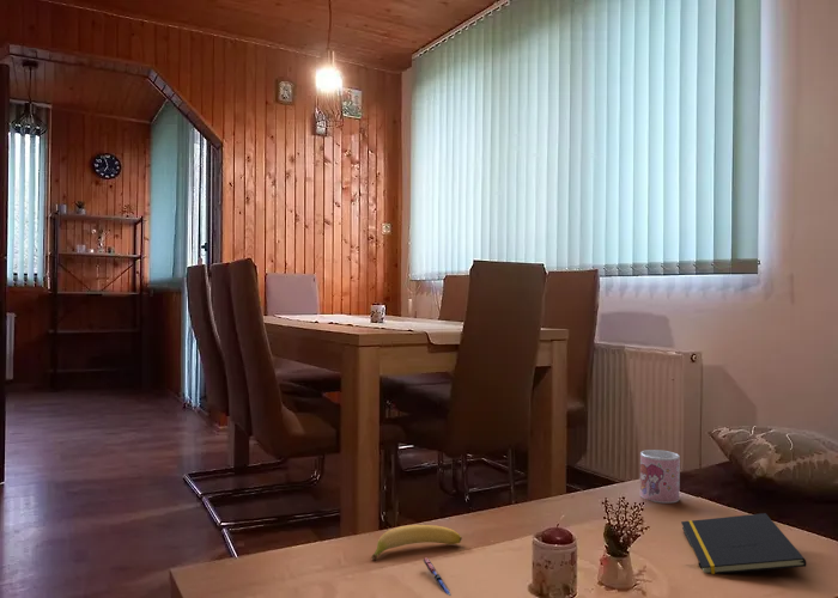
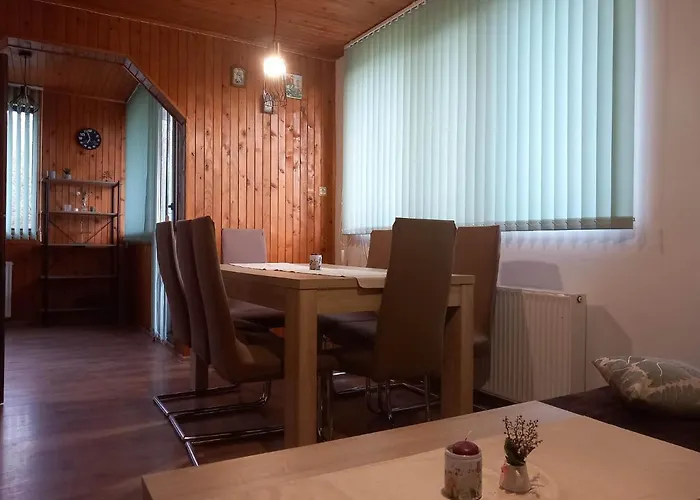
- notepad [680,512,807,575]
- pen [421,556,453,597]
- banana [371,524,463,561]
- mug [639,448,681,505]
